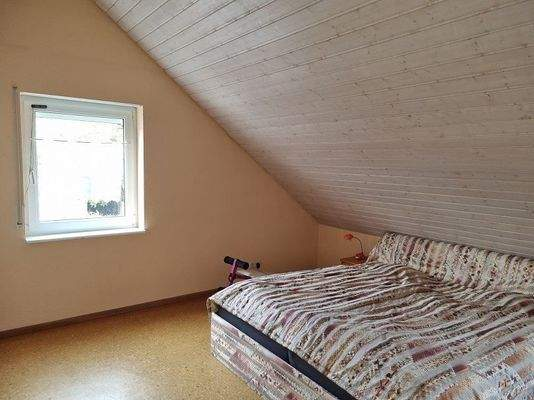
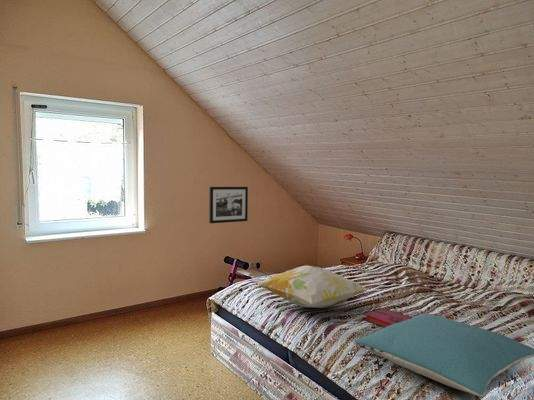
+ hardback book [363,307,413,328]
+ decorative pillow [256,265,370,309]
+ picture frame [208,186,249,224]
+ pillow [353,313,534,397]
